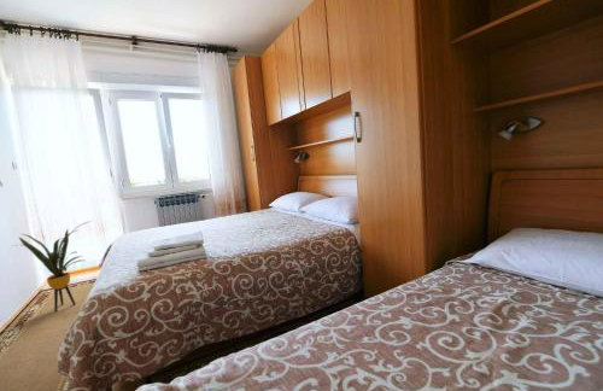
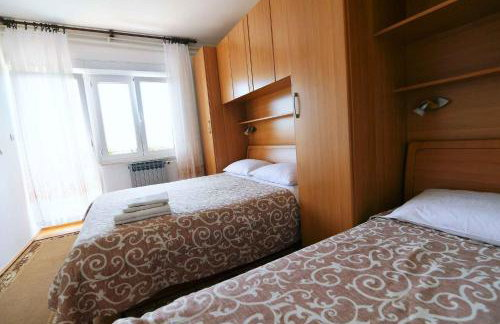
- house plant [11,220,92,313]
